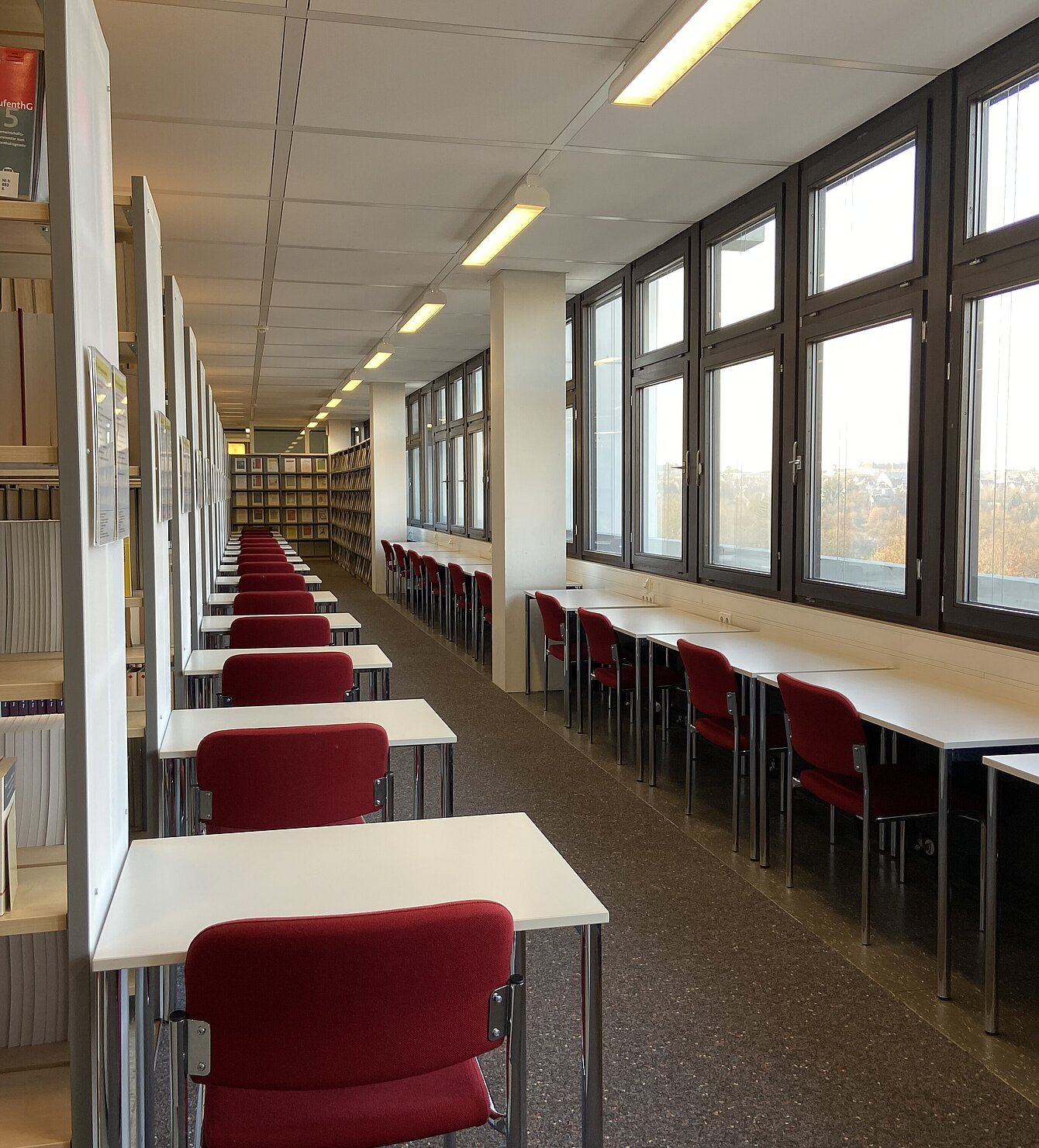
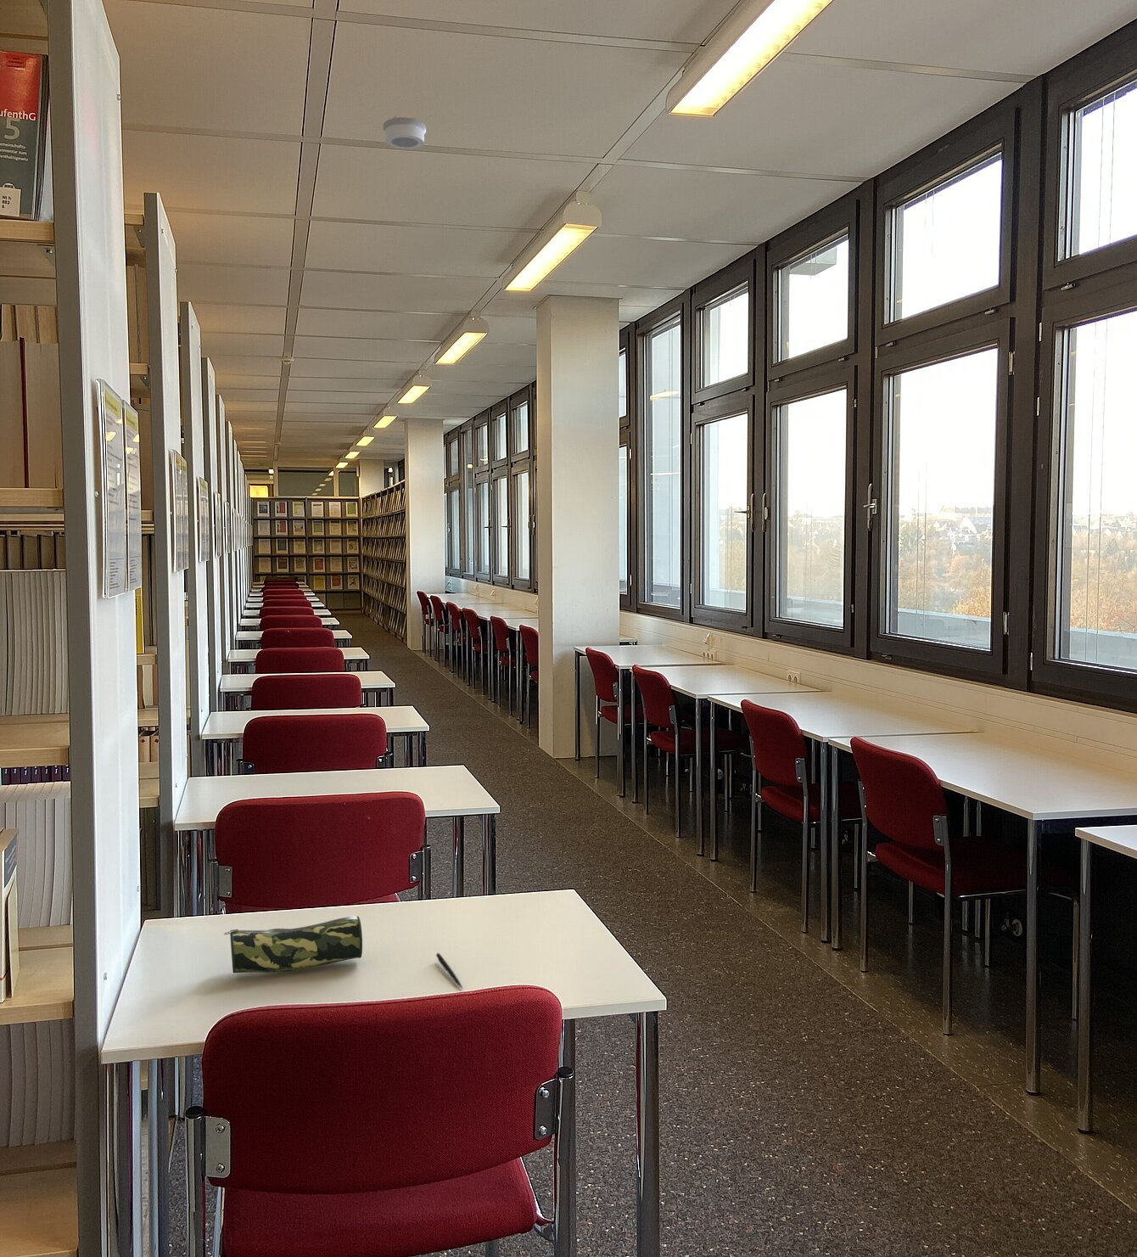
+ pencil case [223,915,363,975]
+ pen [436,953,463,990]
+ smoke detector [383,115,427,150]
